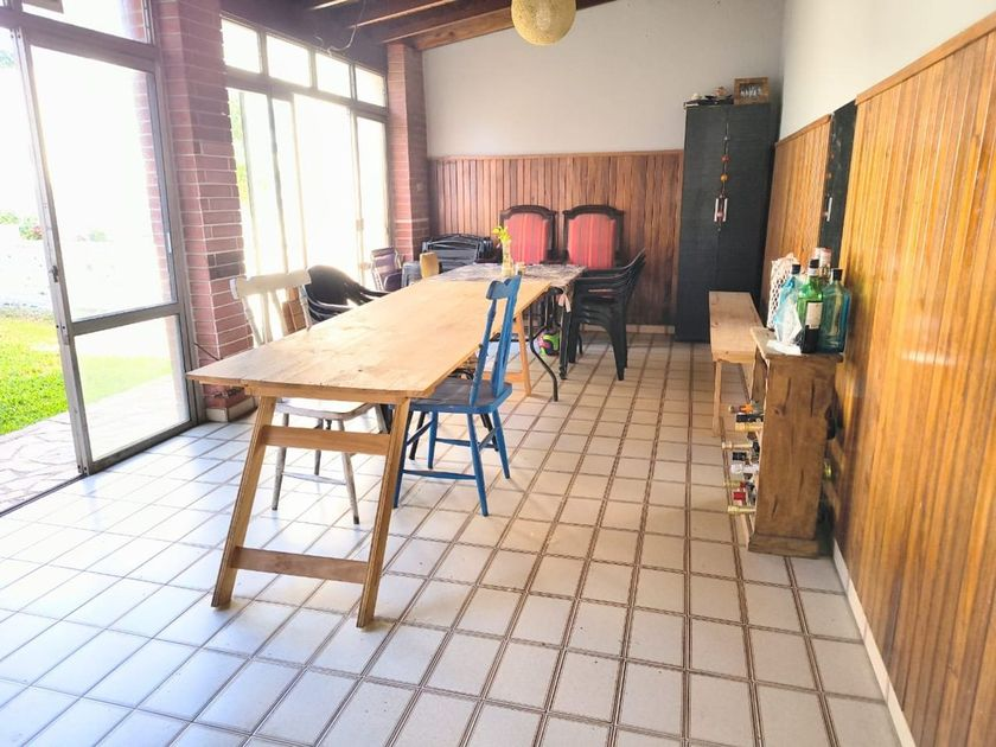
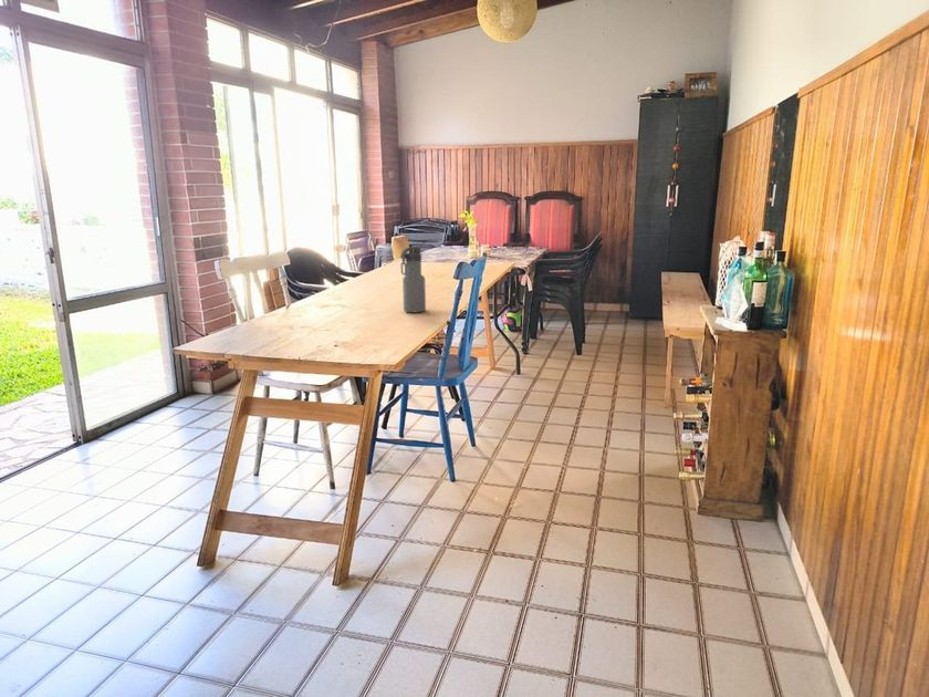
+ water bottle [399,246,427,313]
